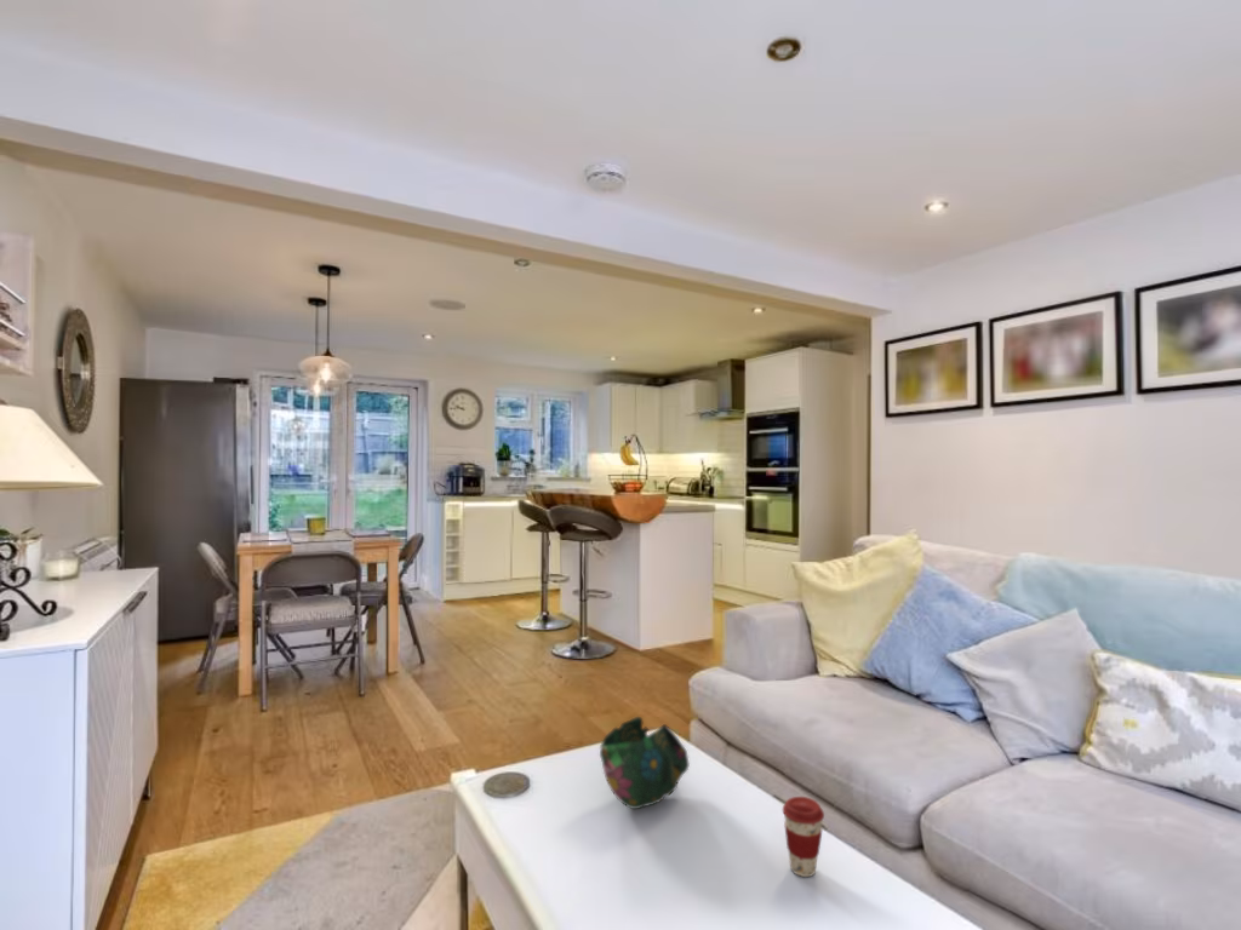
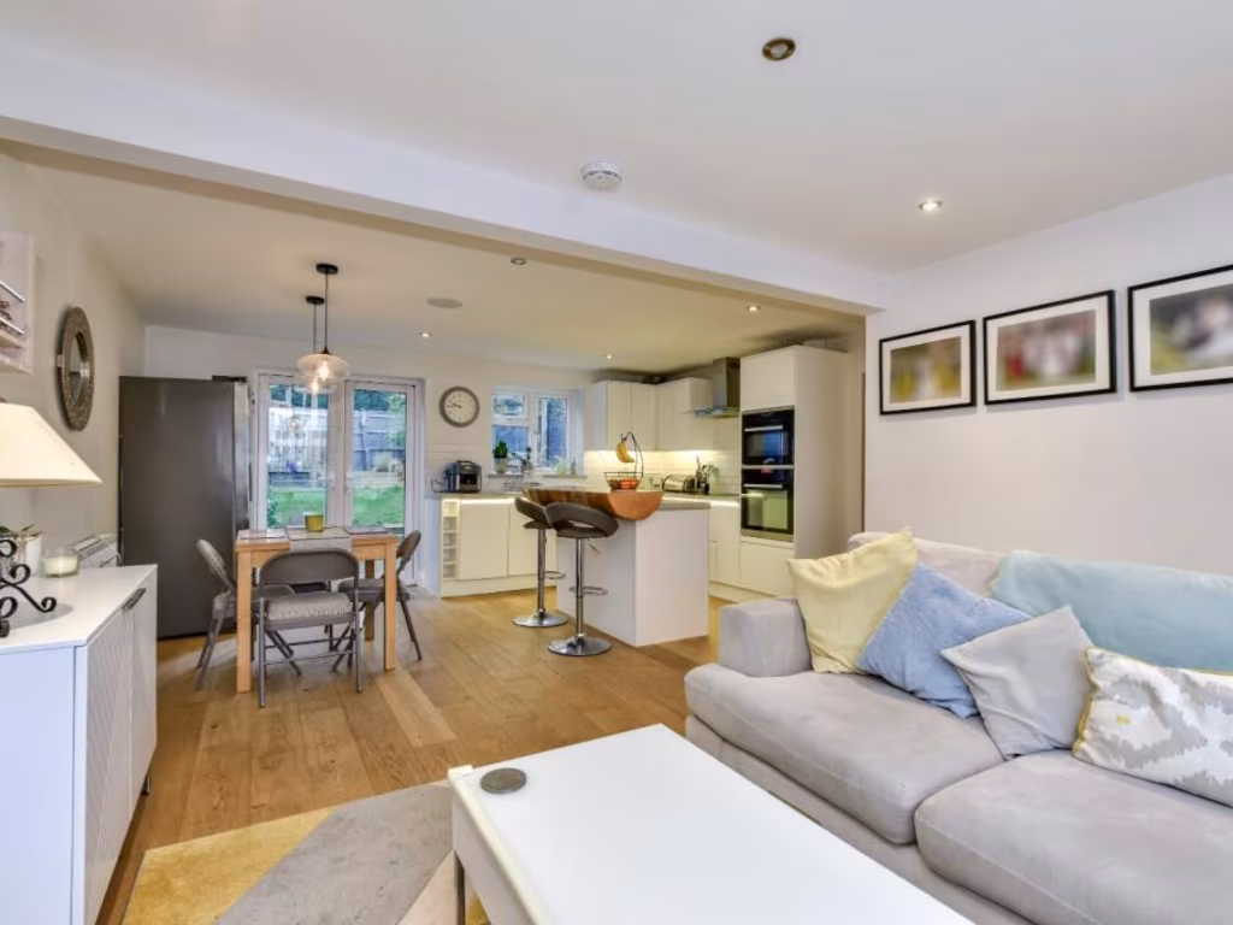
- decorative bowl [599,716,691,810]
- coffee cup [782,796,825,878]
